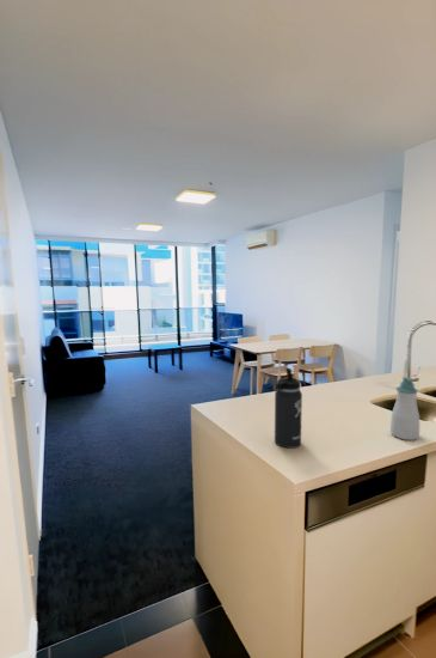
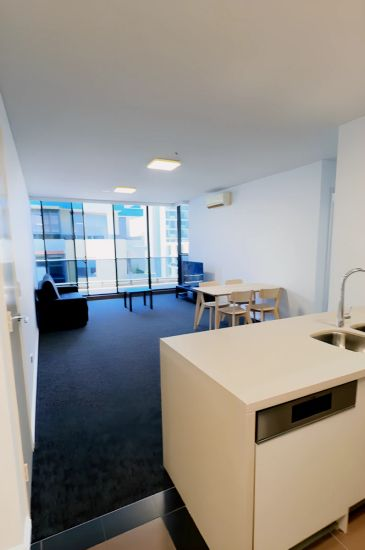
- thermos bottle [274,367,303,450]
- soap bottle [389,376,420,441]
